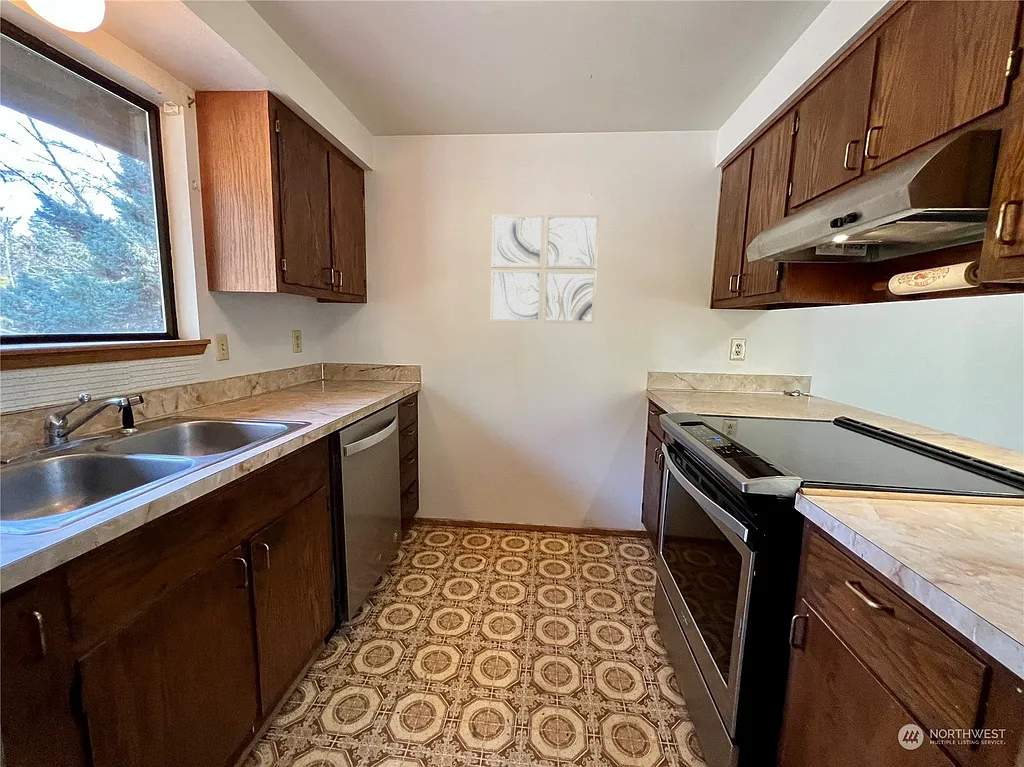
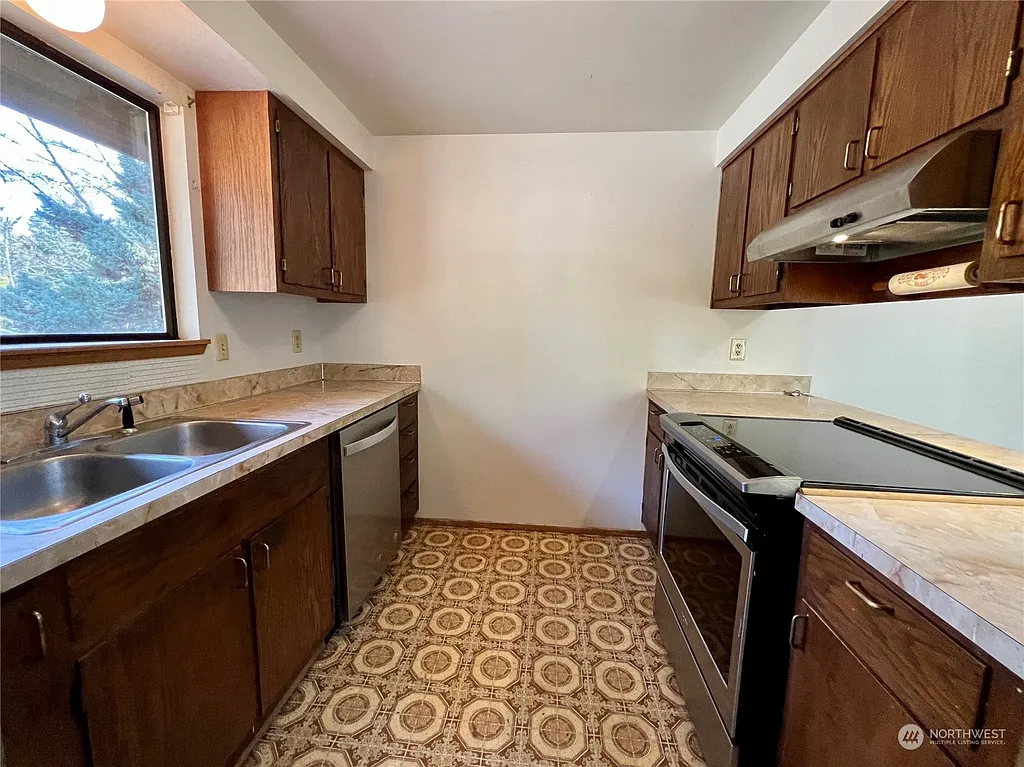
- wall art [490,214,600,324]
